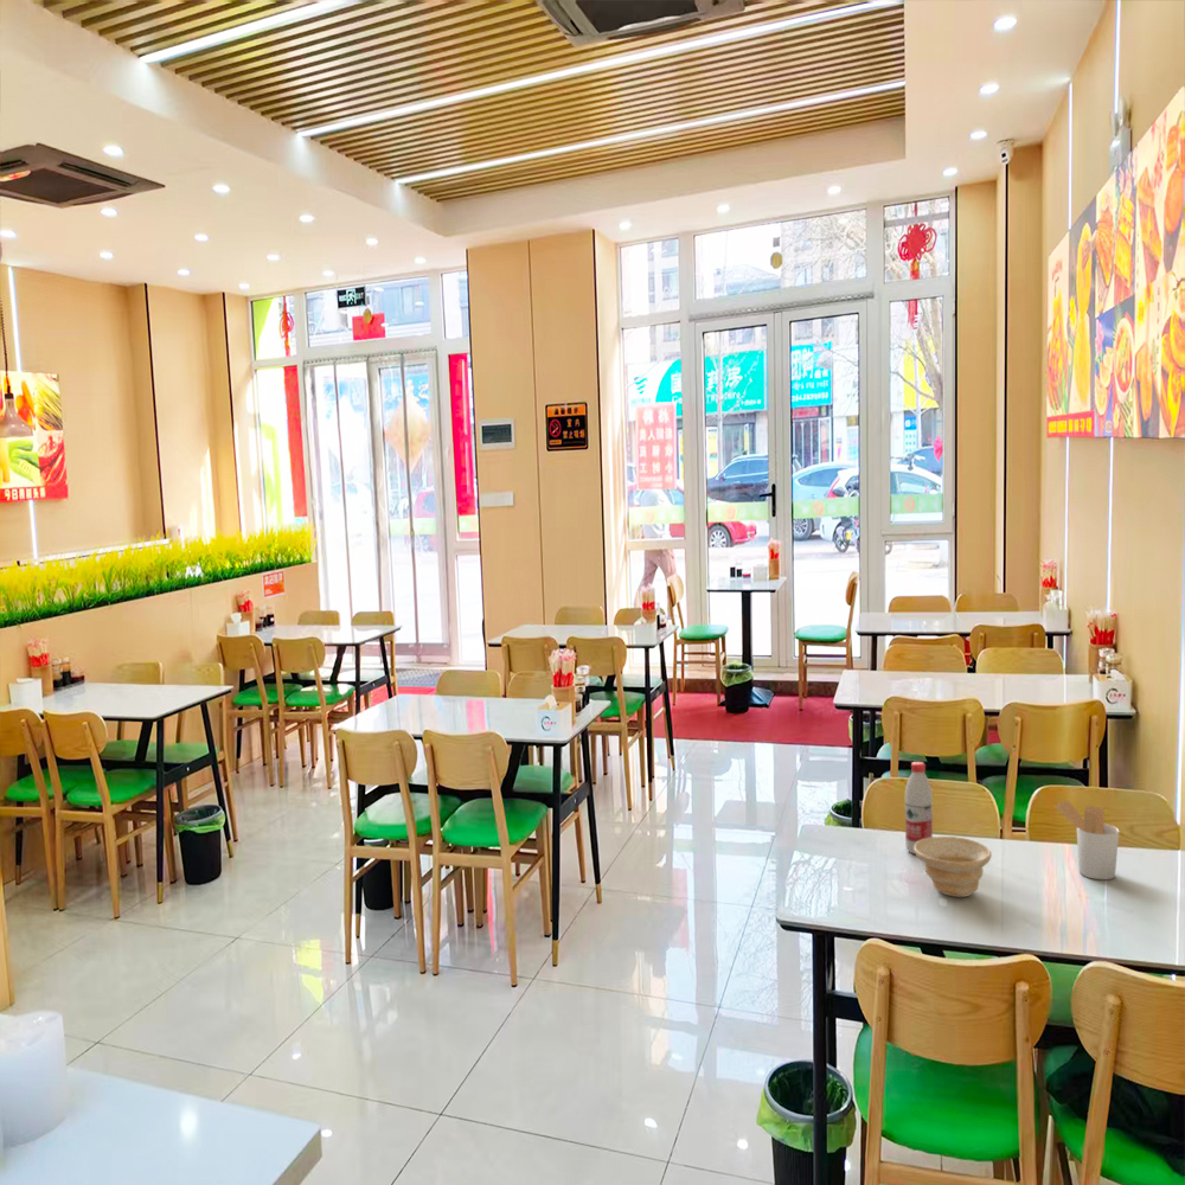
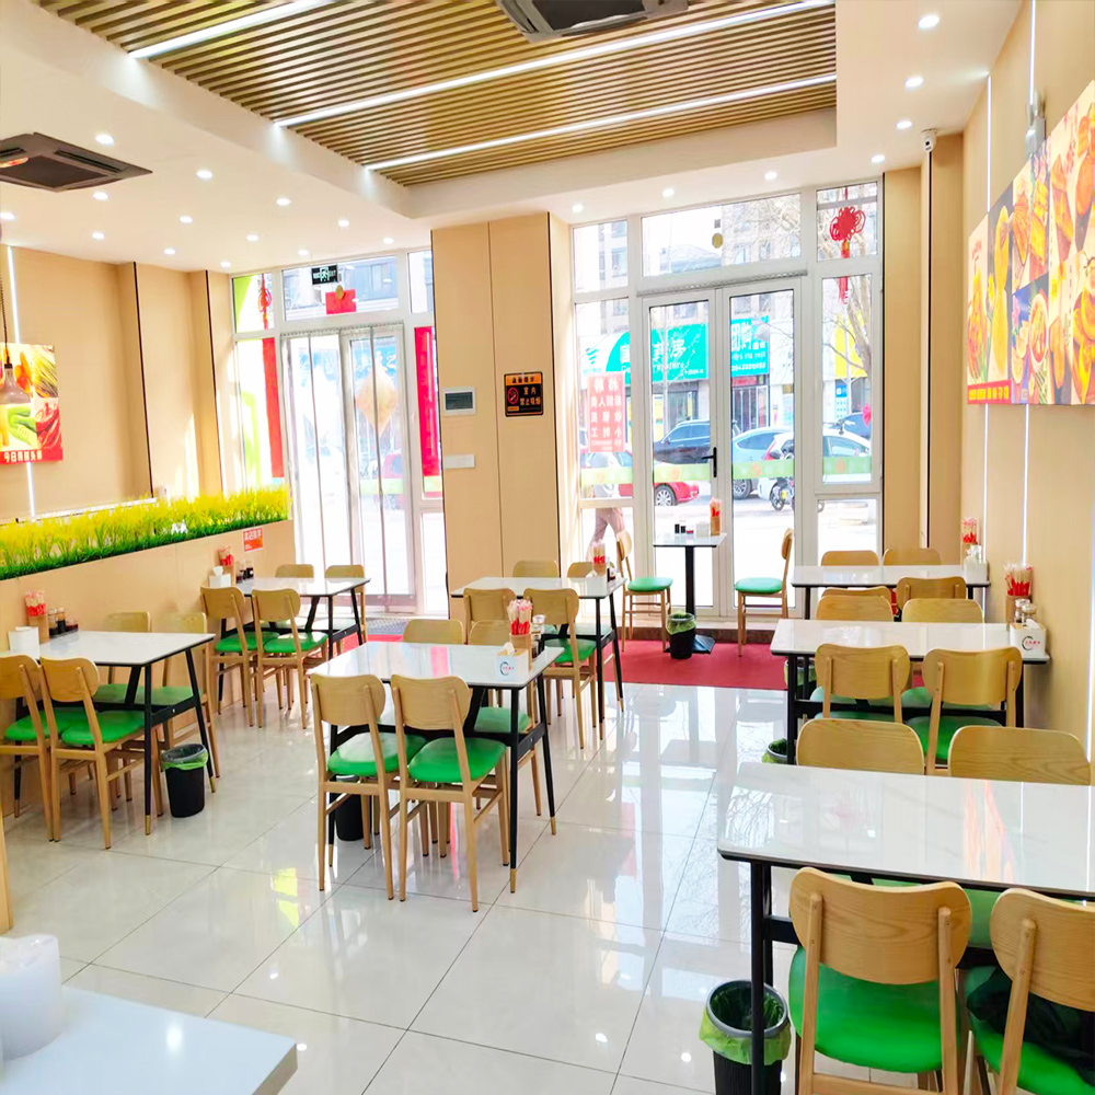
- utensil holder [1053,800,1120,880]
- bowl [914,835,993,898]
- water bottle [904,761,934,856]
